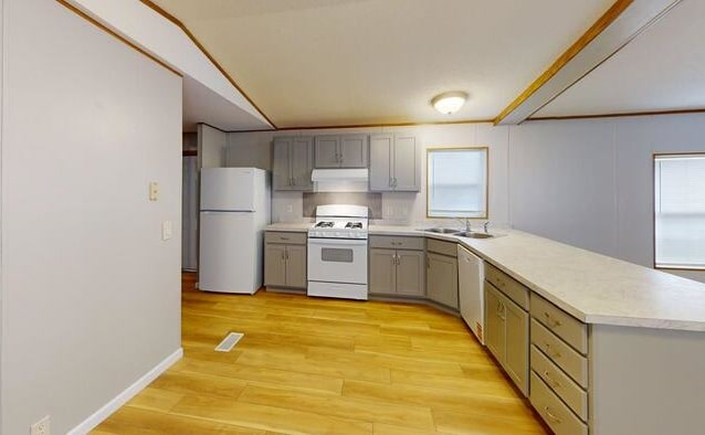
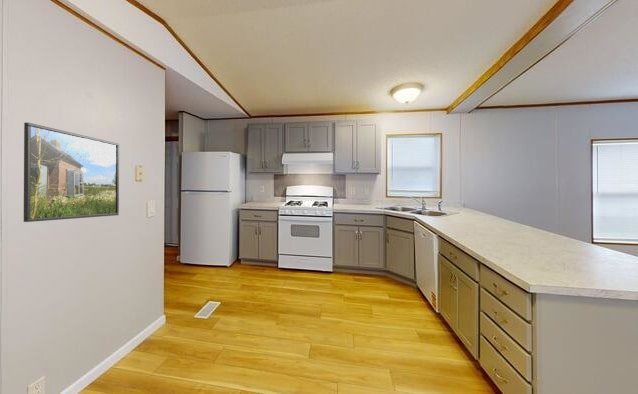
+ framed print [23,122,120,223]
